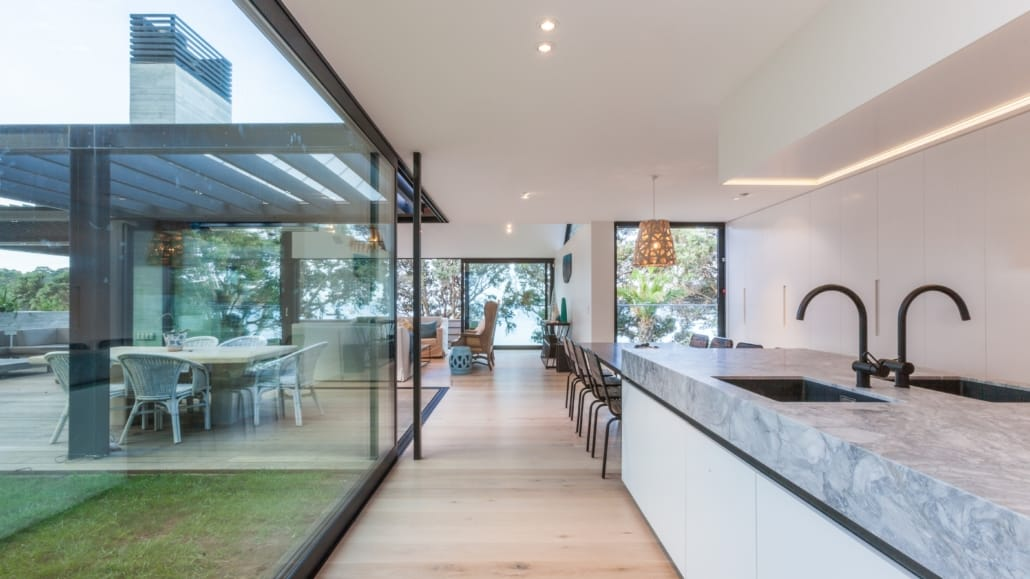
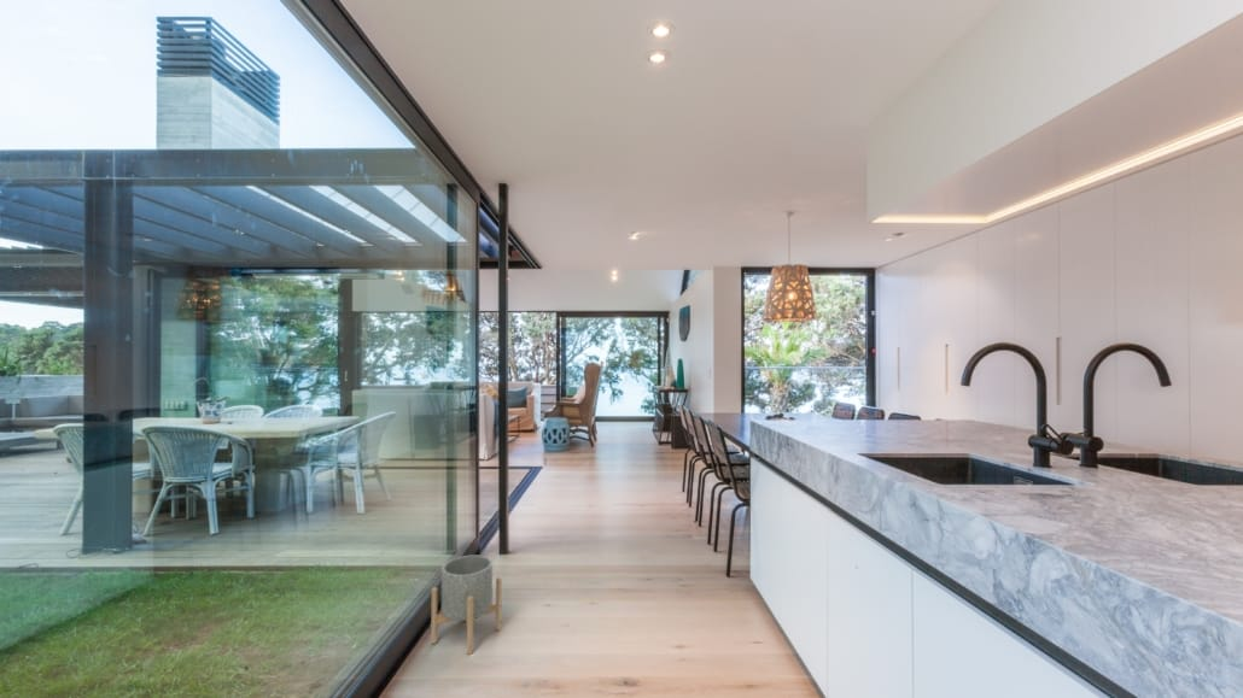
+ planter [430,555,503,656]
